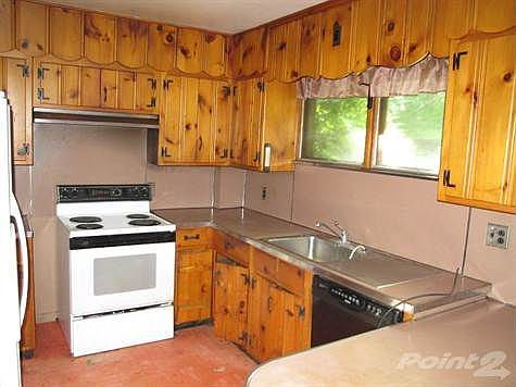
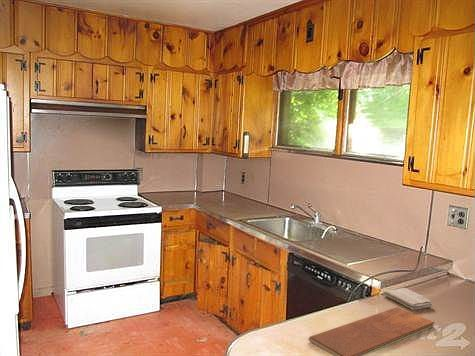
+ chopping board [308,306,435,356]
+ washcloth [383,287,434,311]
